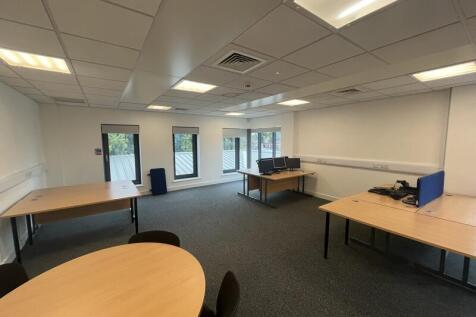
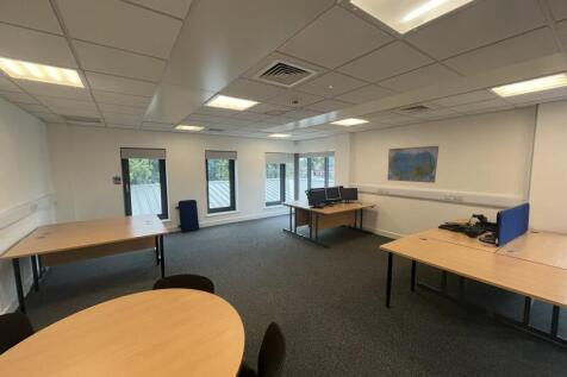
+ world map [386,145,440,184]
